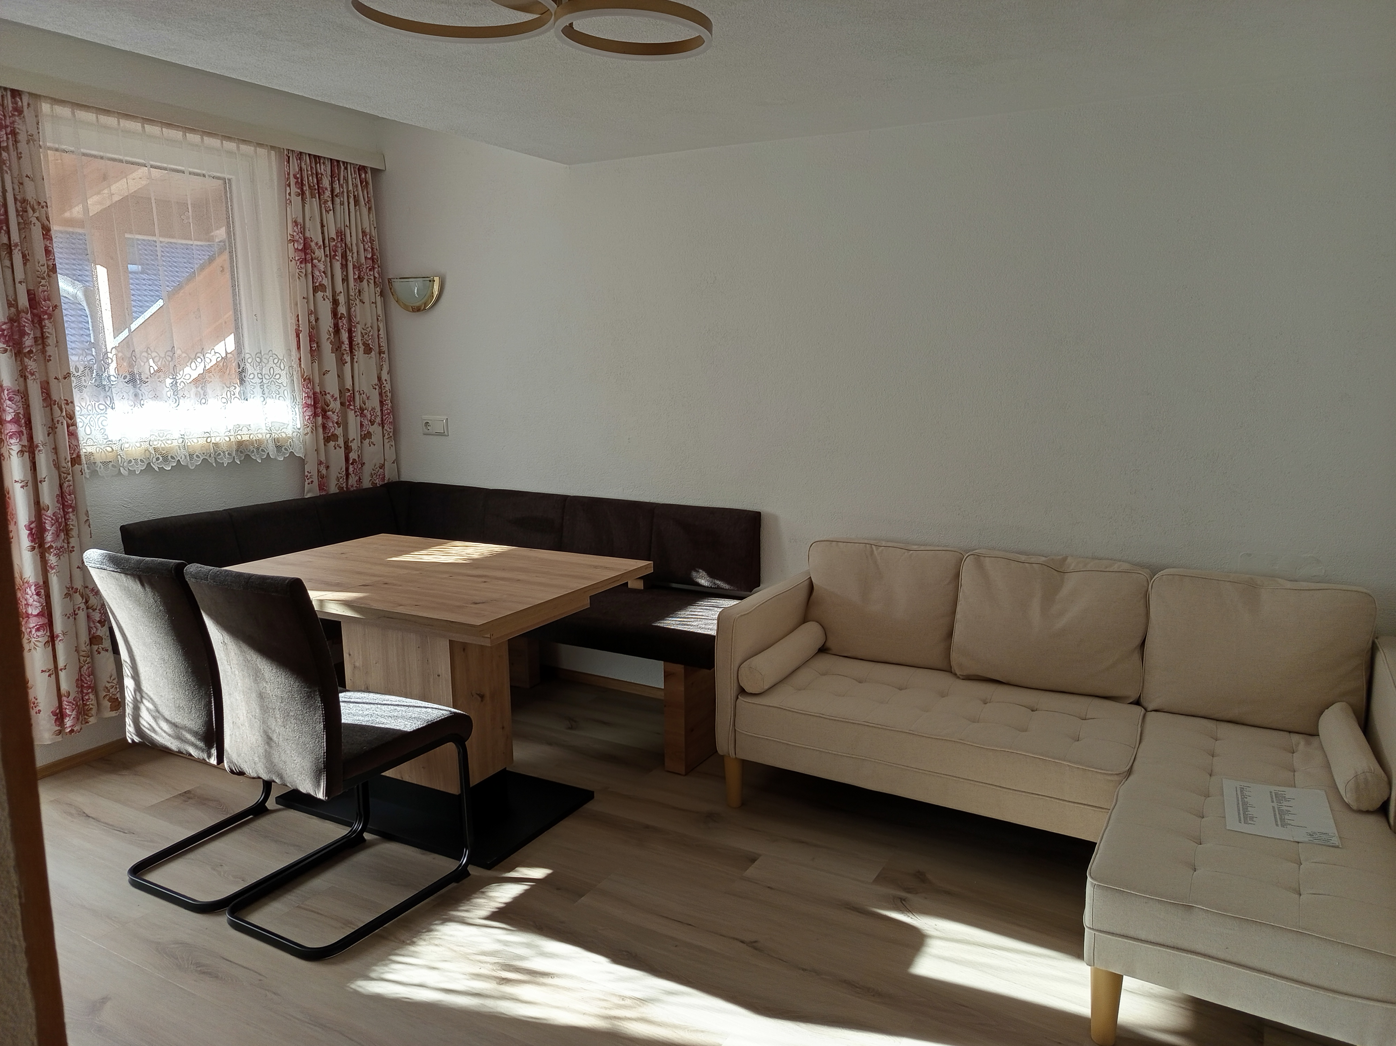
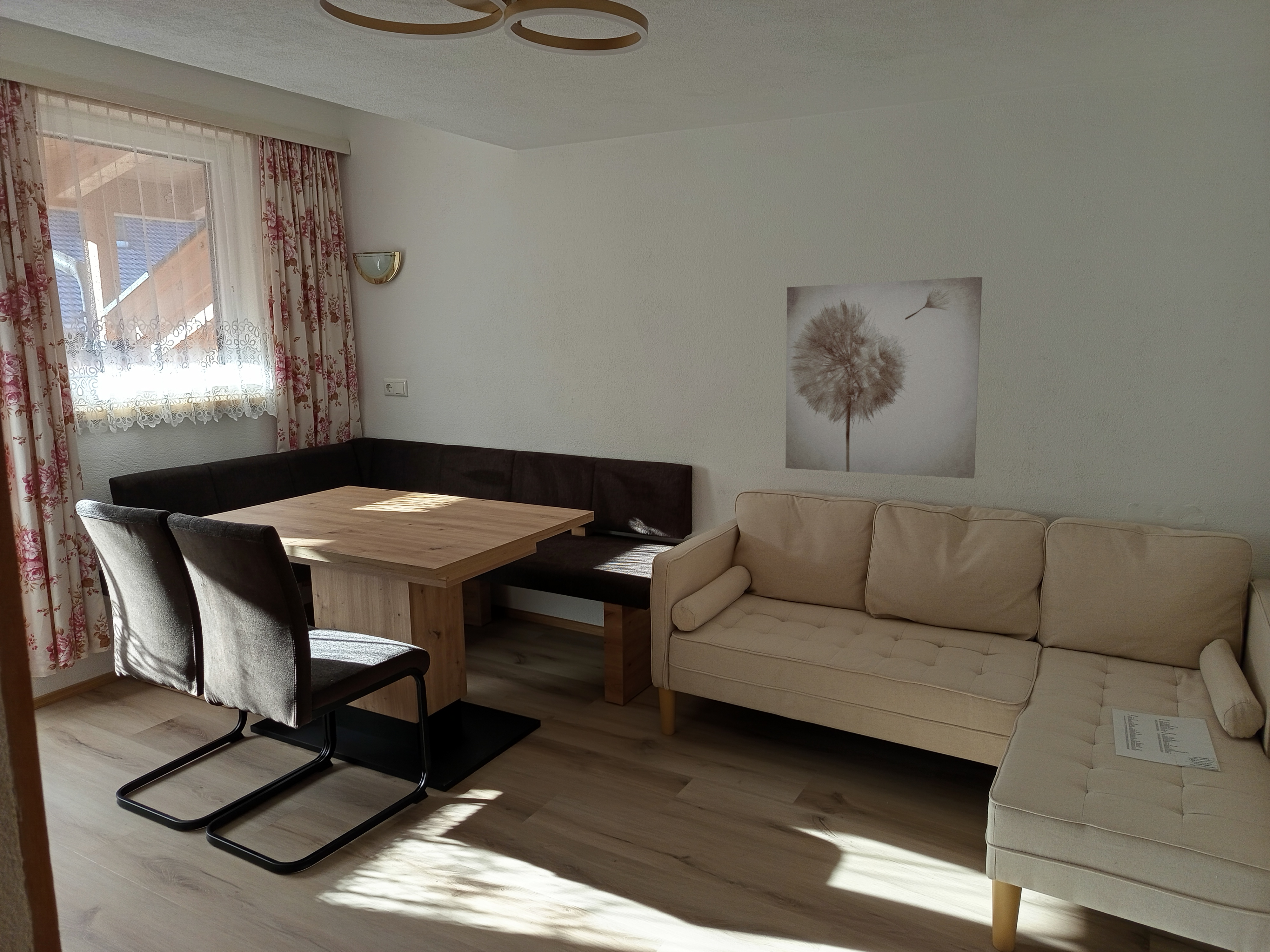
+ wall art [785,276,982,479]
